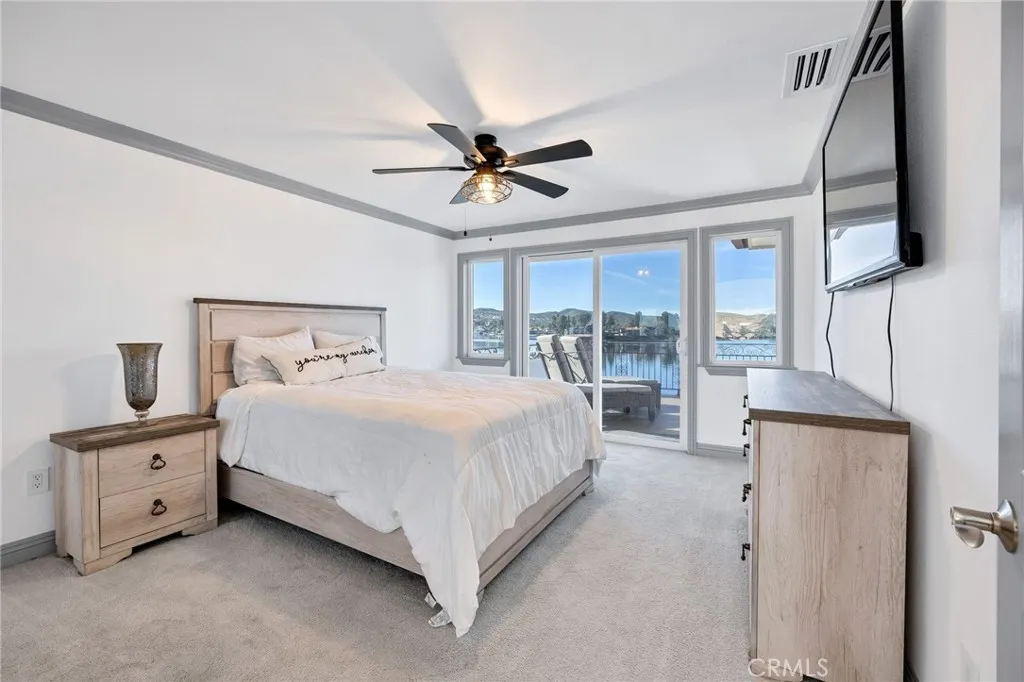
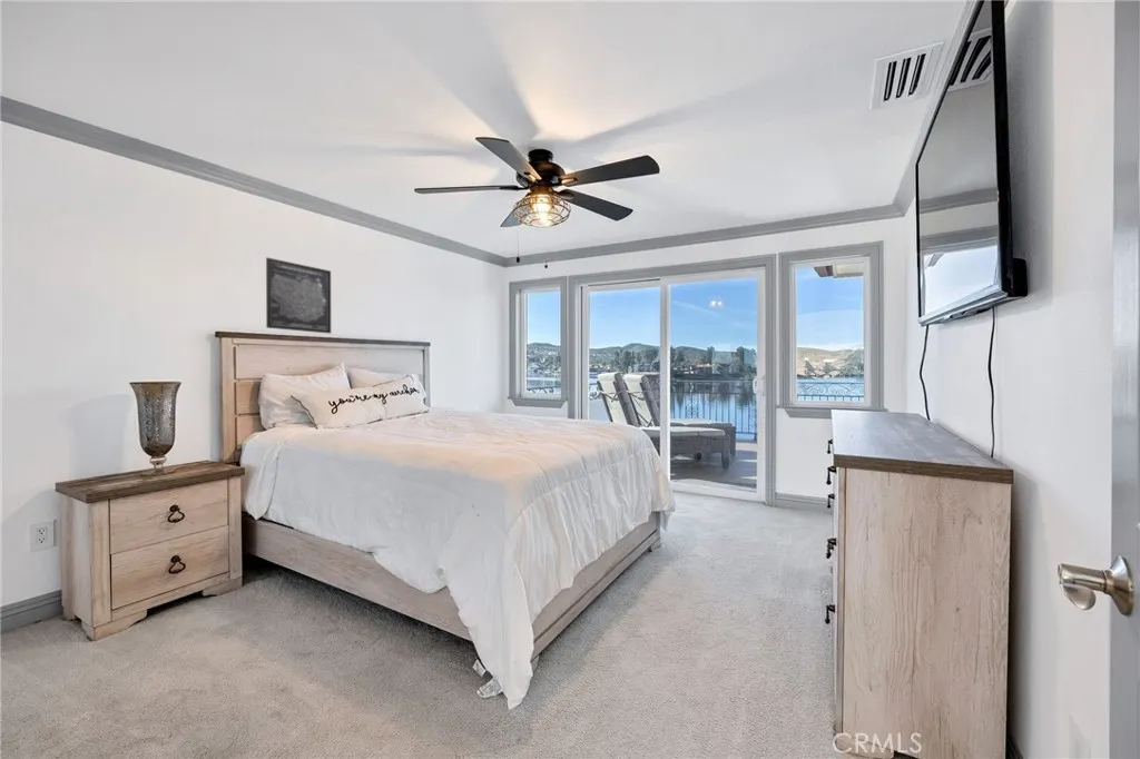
+ wall art [265,256,332,335]
